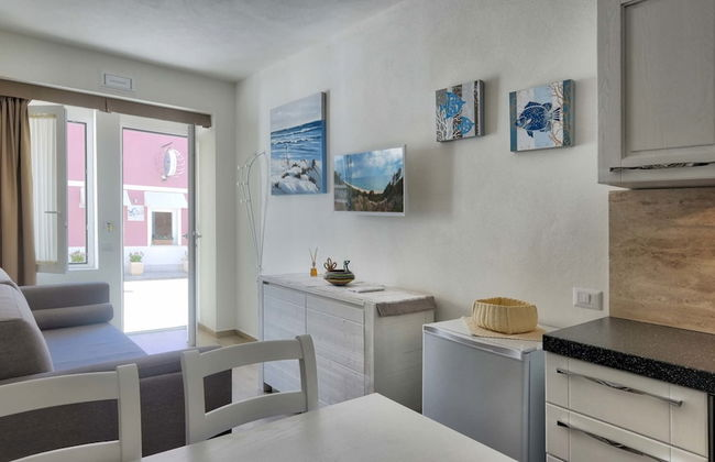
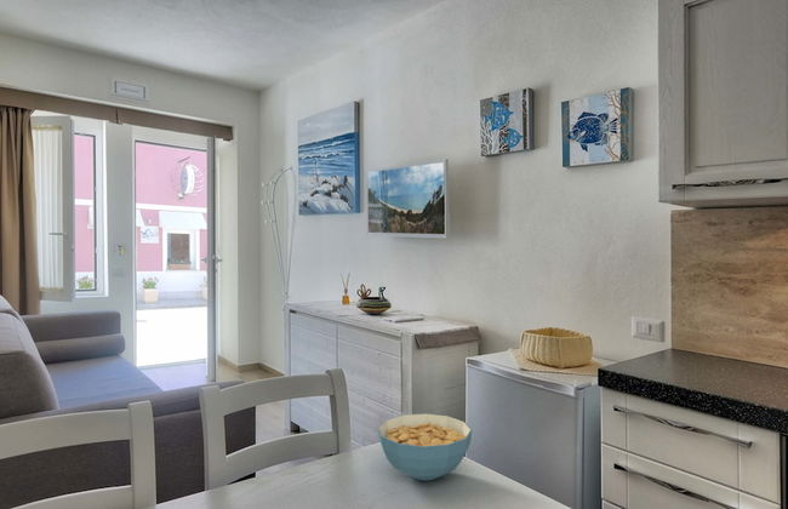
+ cereal bowl [377,412,473,482]
